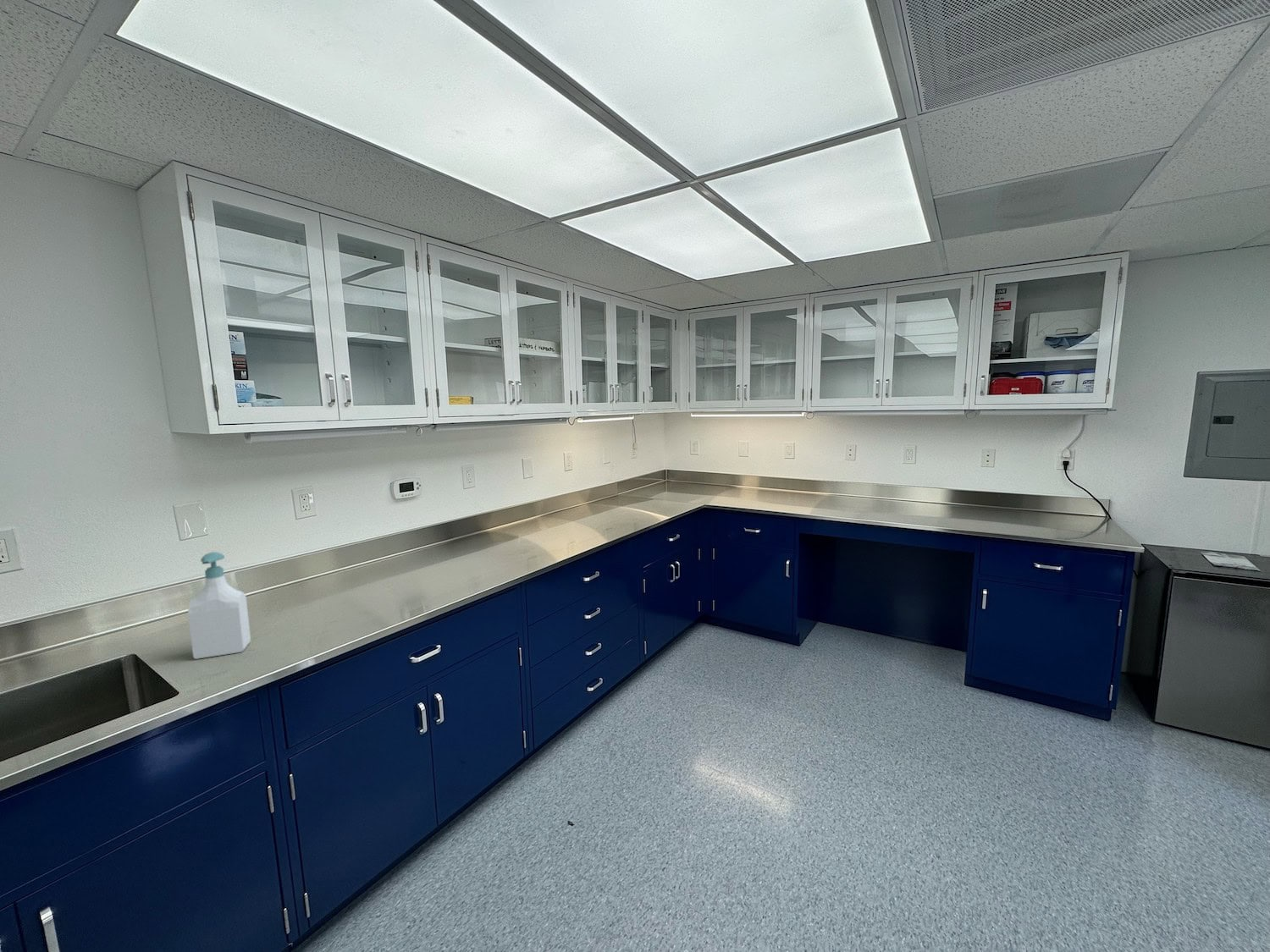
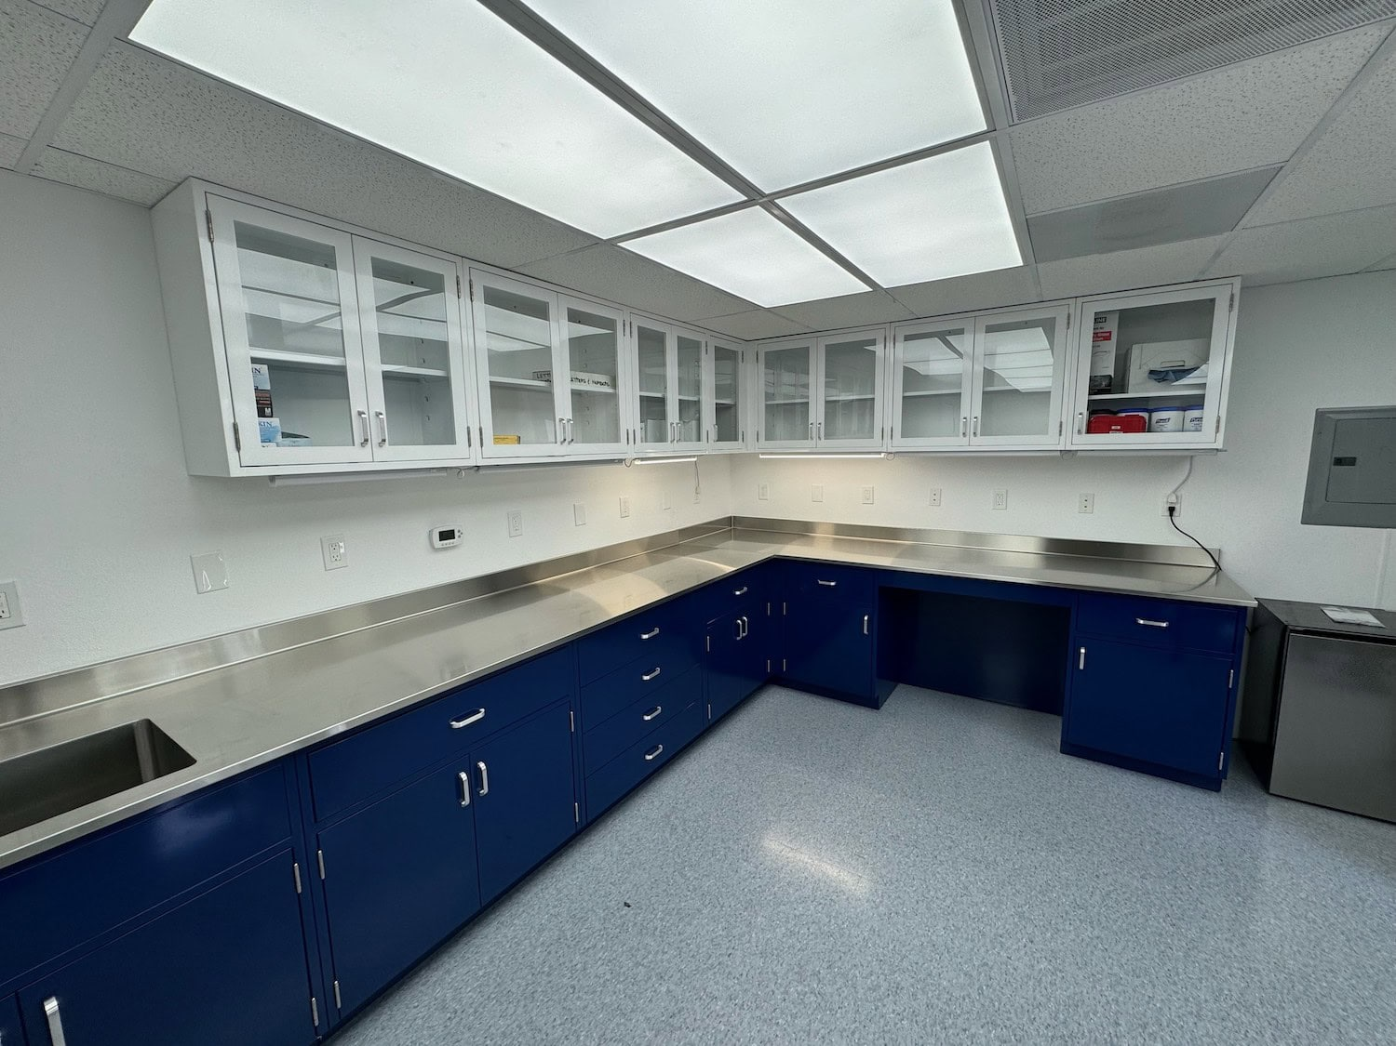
- soap bottle [187,551,251,660]
